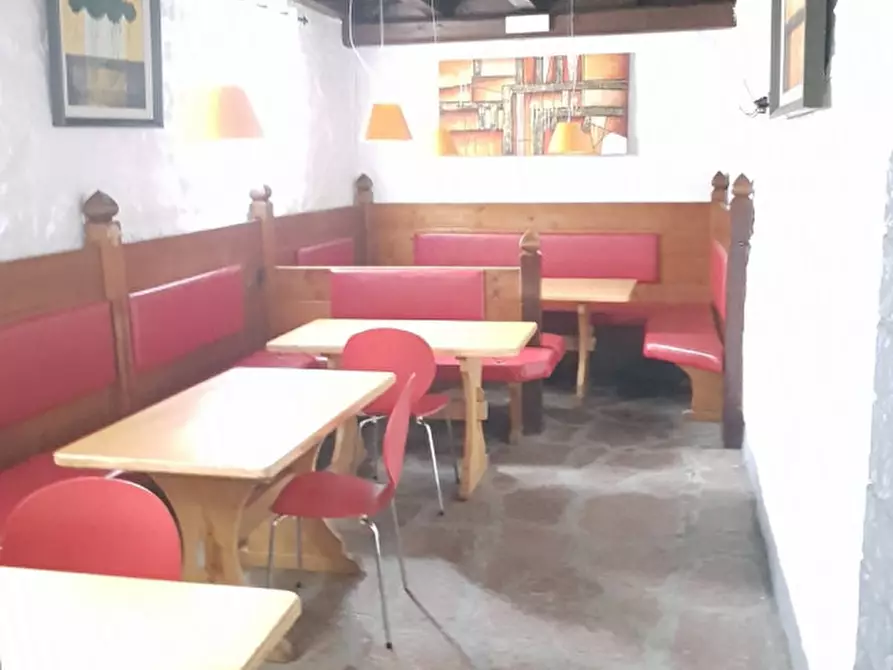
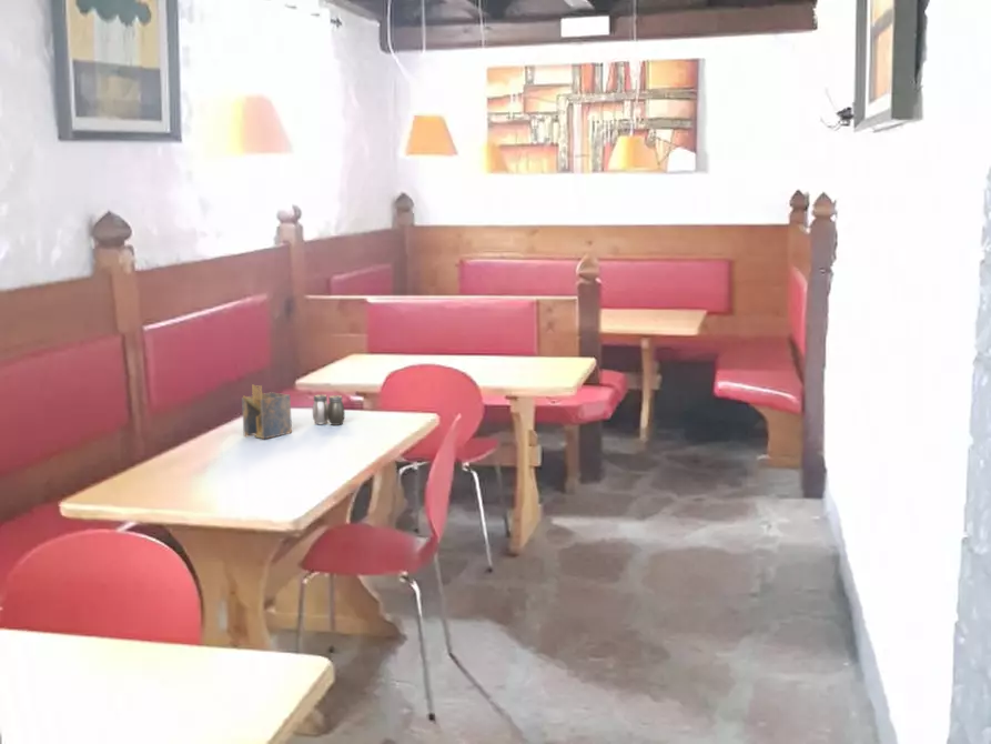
+ salt and pepper shaker [312,393,346,426]
+ napkin holder [241,383,293,440]
